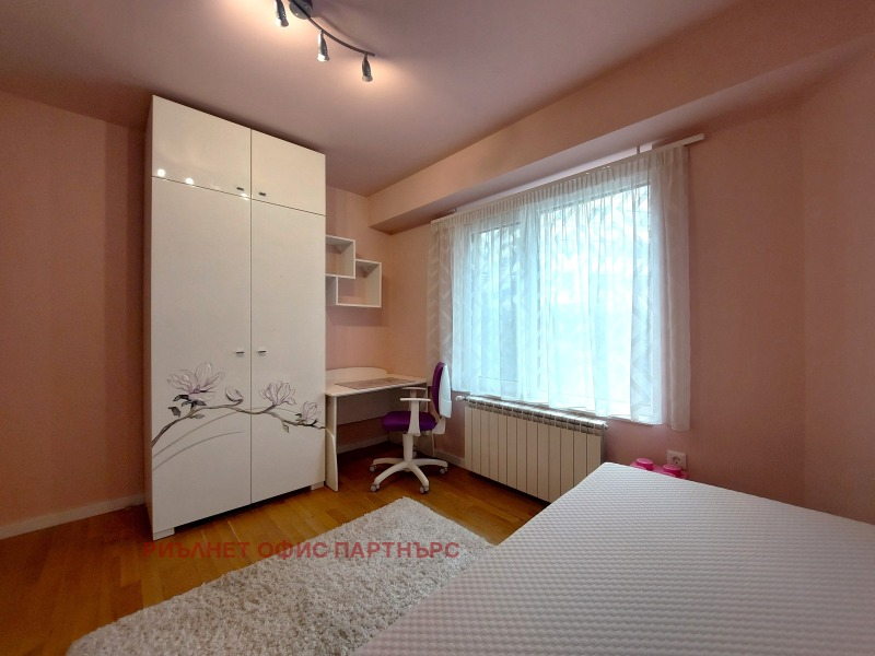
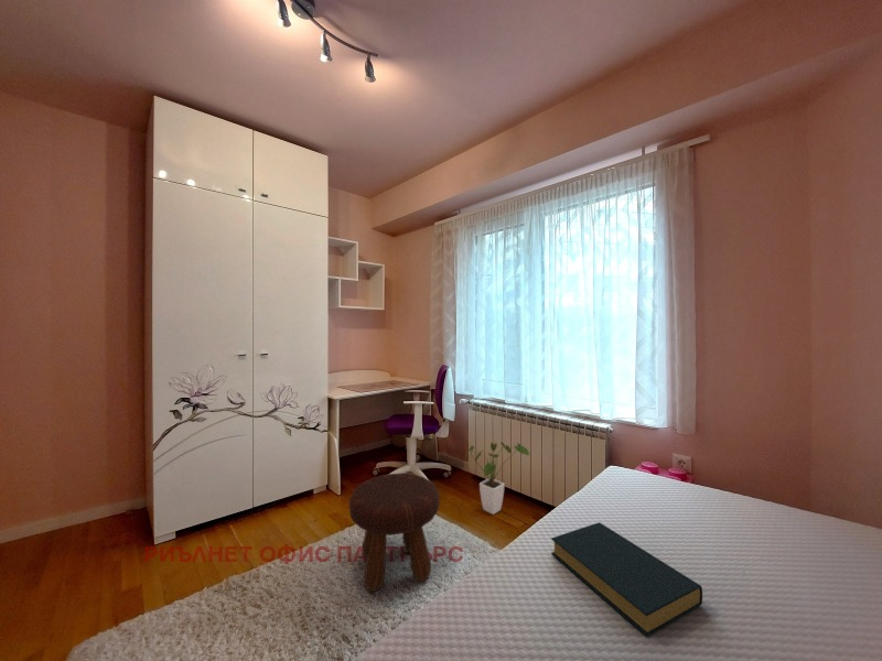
+ hardback book [550,521,703,638]
+ footstool [348,473,440,593]
+ house plant [464,441,530,516]
